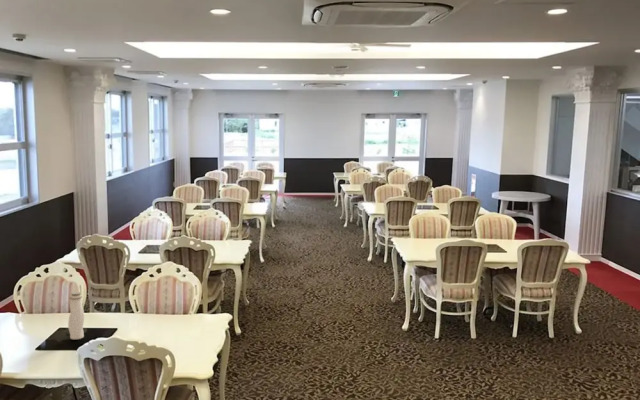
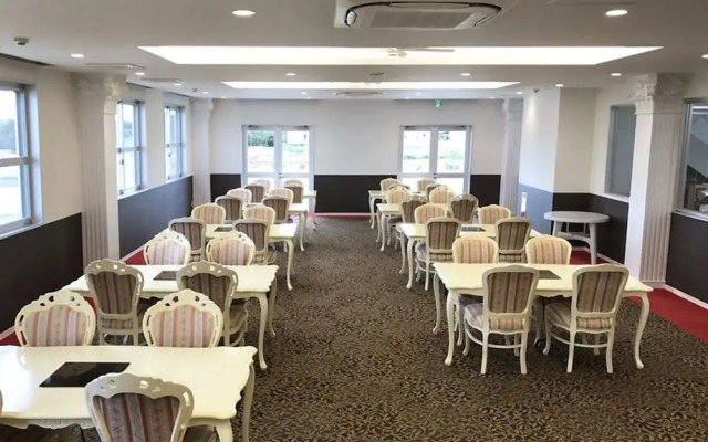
- water bottle [67,291,85,340]
